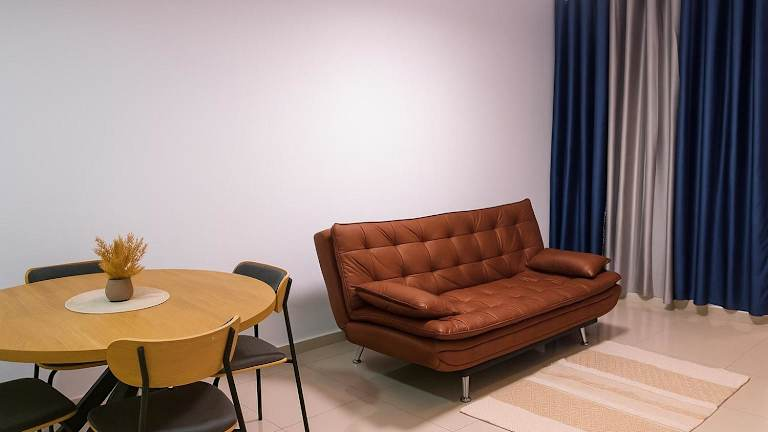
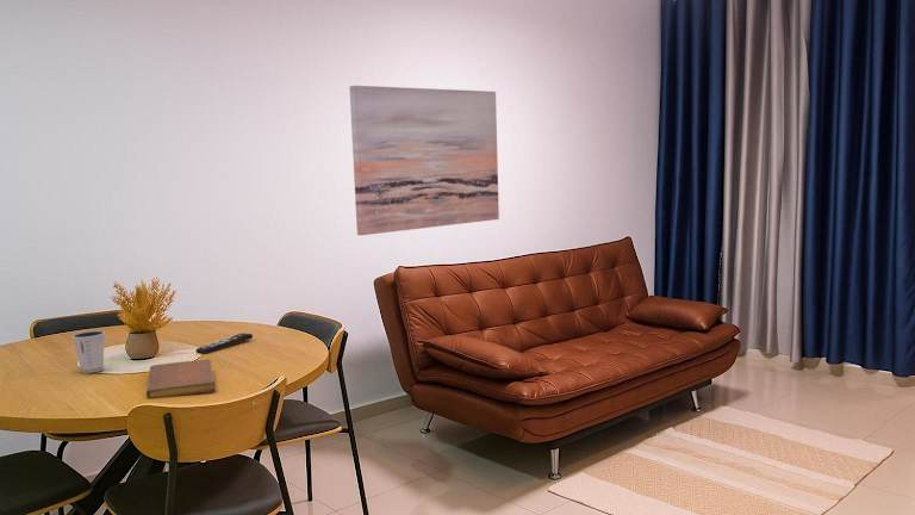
+ wall art [348,85,500,236]
+ remote control [195,333,254,355]
+ dixie cup [70,329,106,374]
+ notebook [145,358,216,399]
